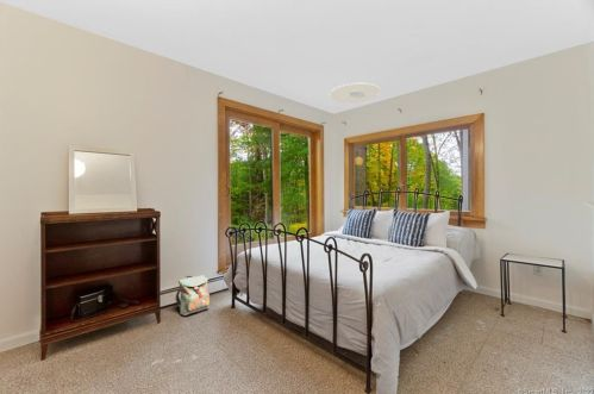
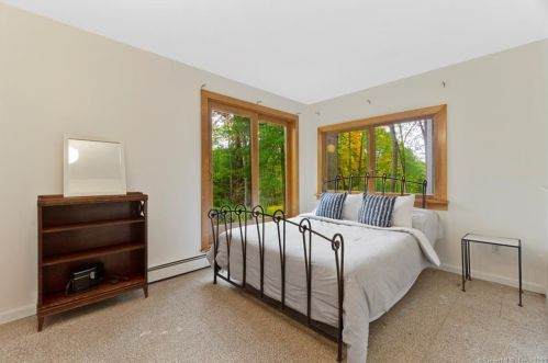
- backpack [174,274,211,317]
- ceiling light [329,82,381,104]
